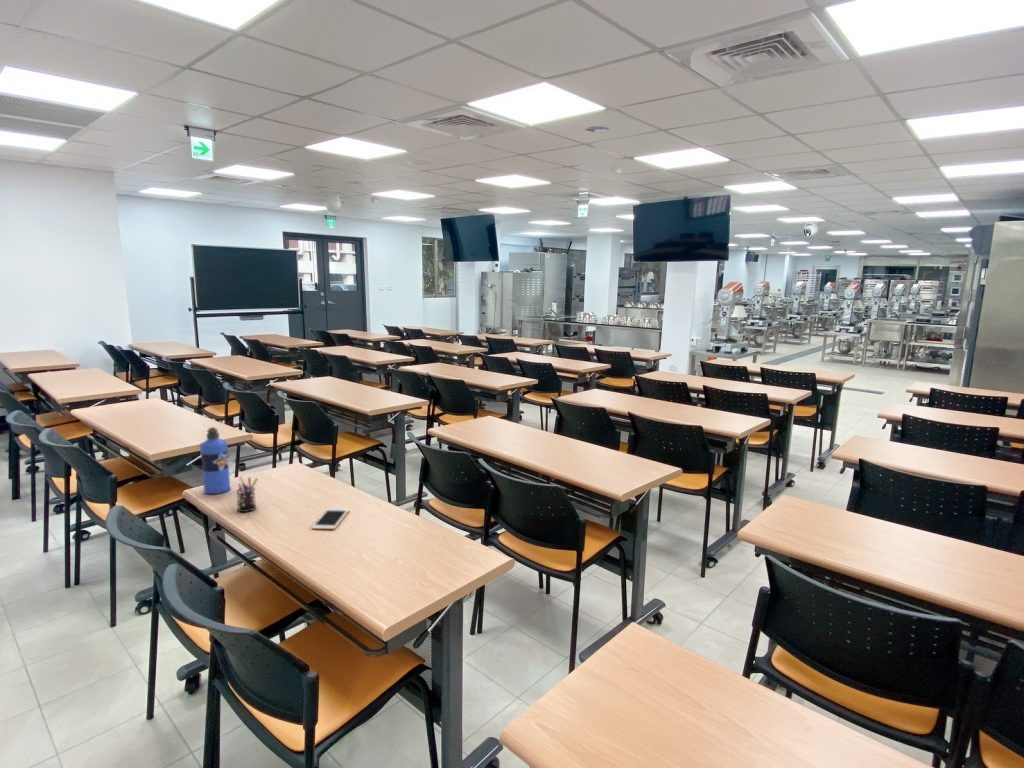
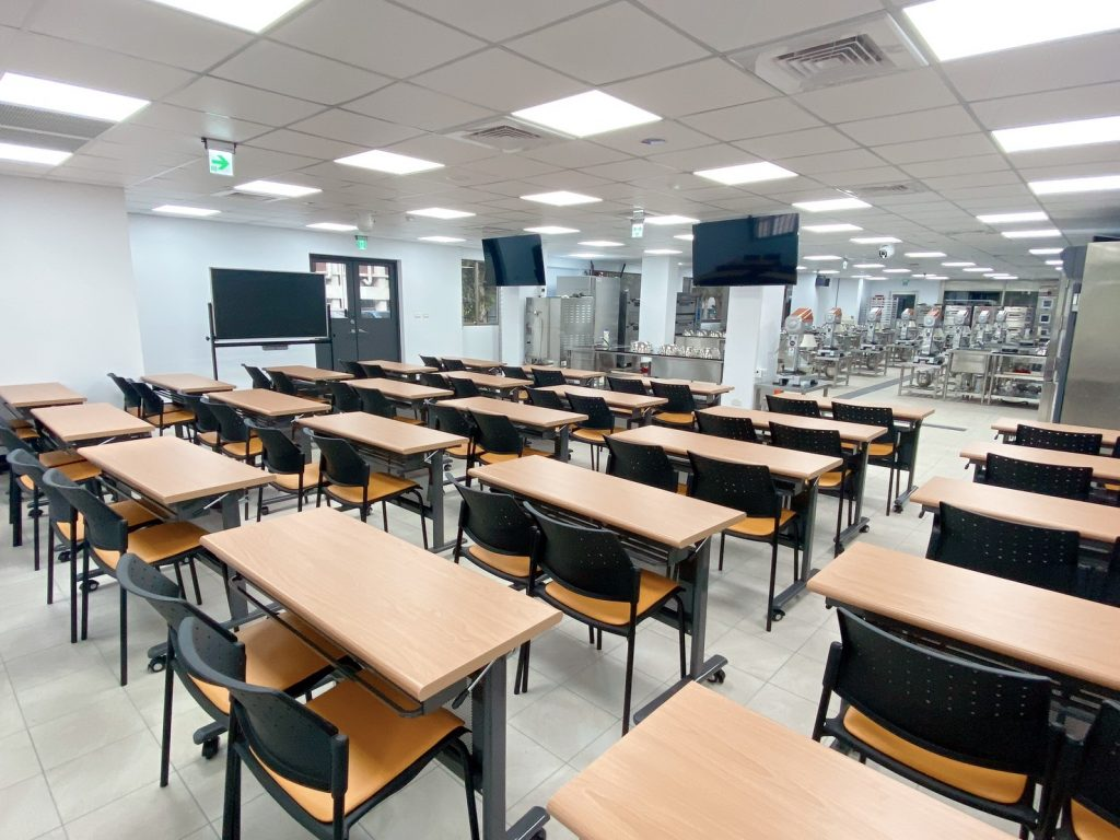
- cell phone [311,507,350,530]
- pen holder [235,476,259,513]
- water bottle [199,426,231,495]
